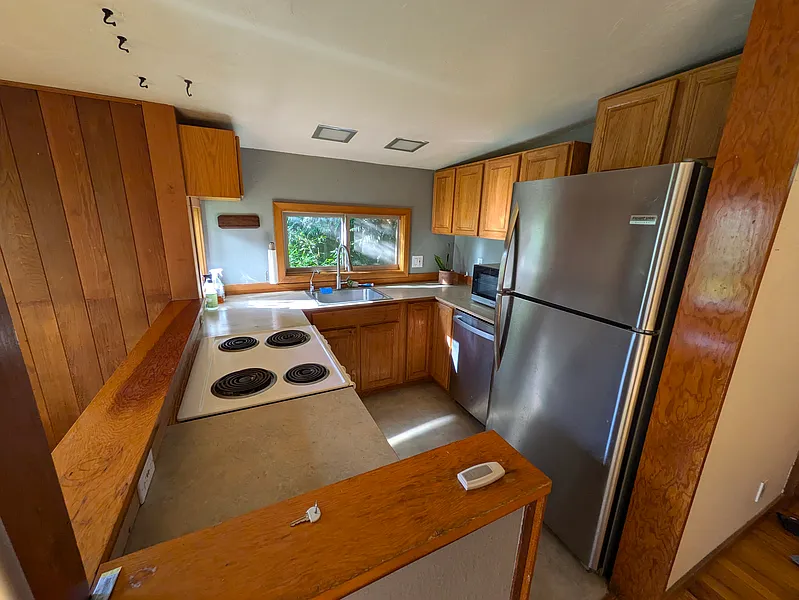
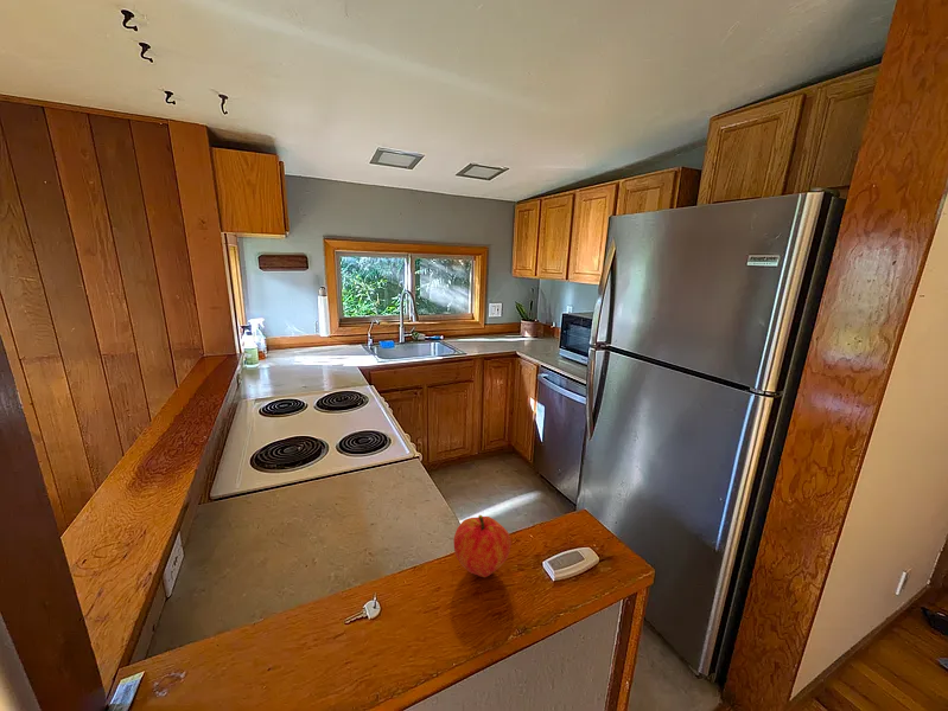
+ fruit [452,514,513,578]
